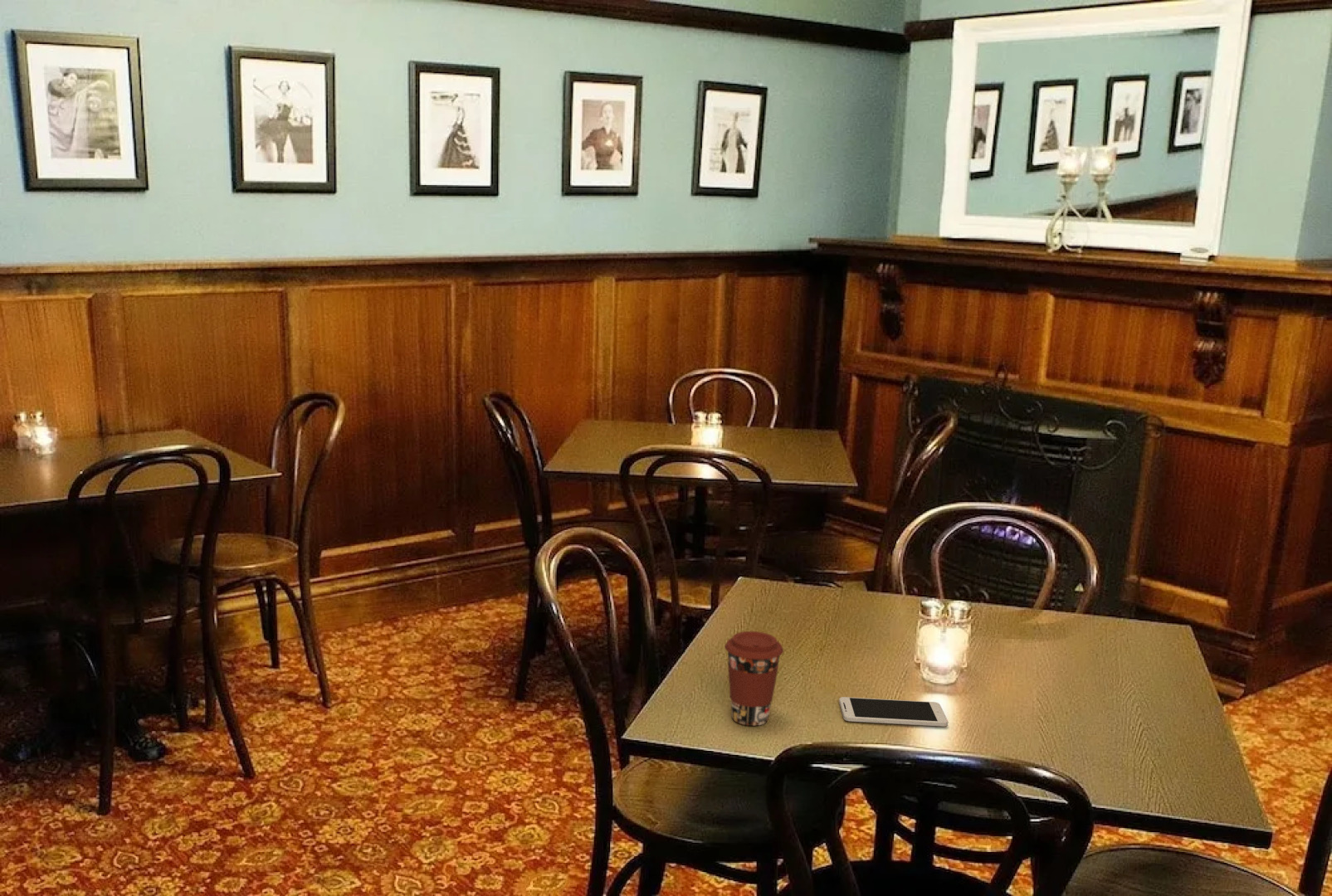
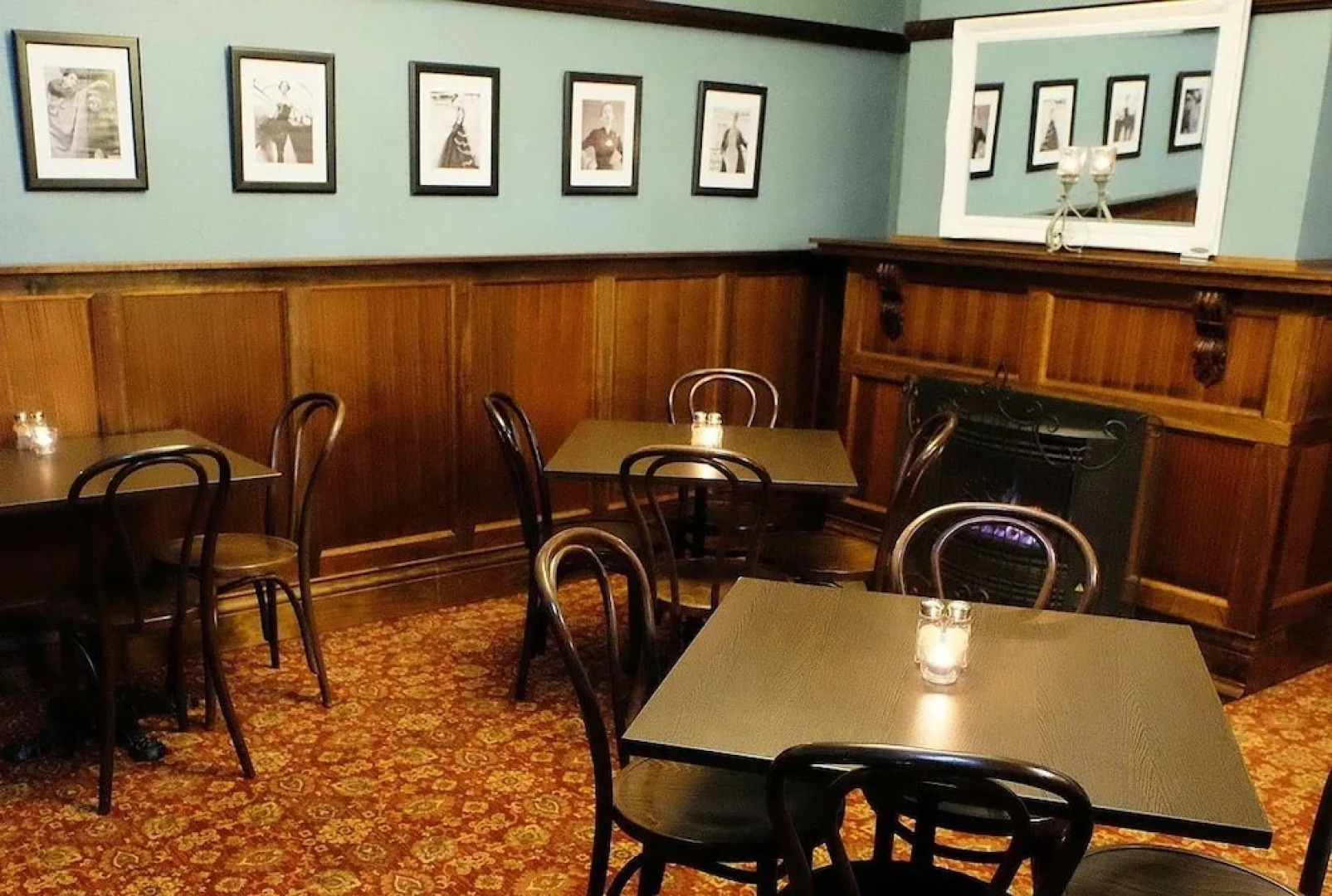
- smartphone [838,696,949,728]
- coffee cup [724,631,784,727]
